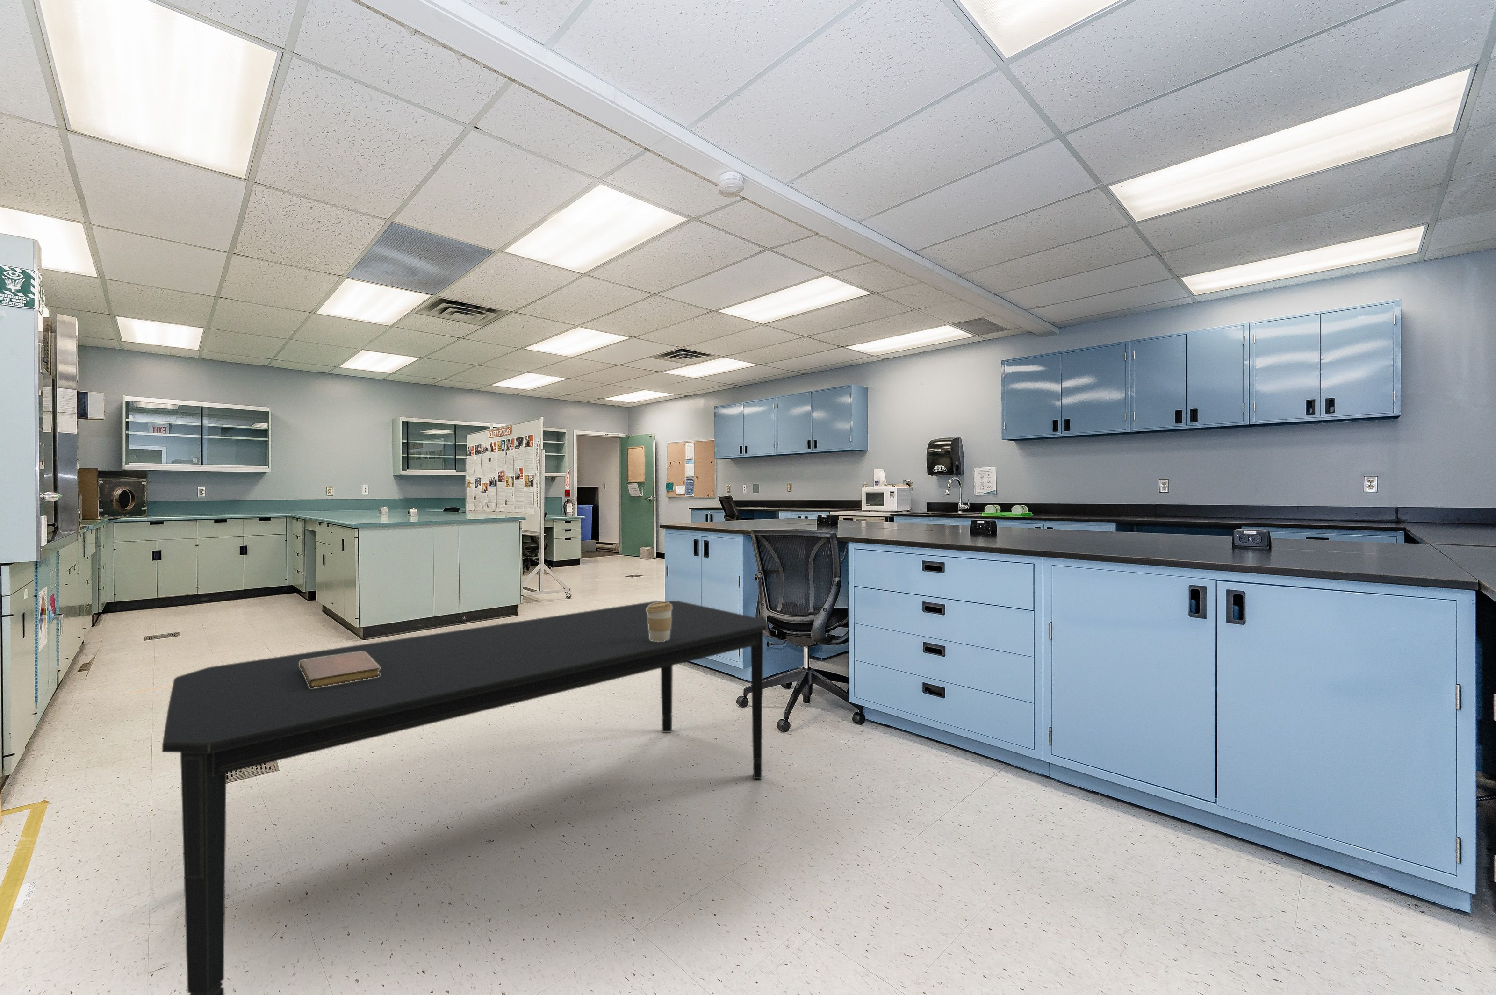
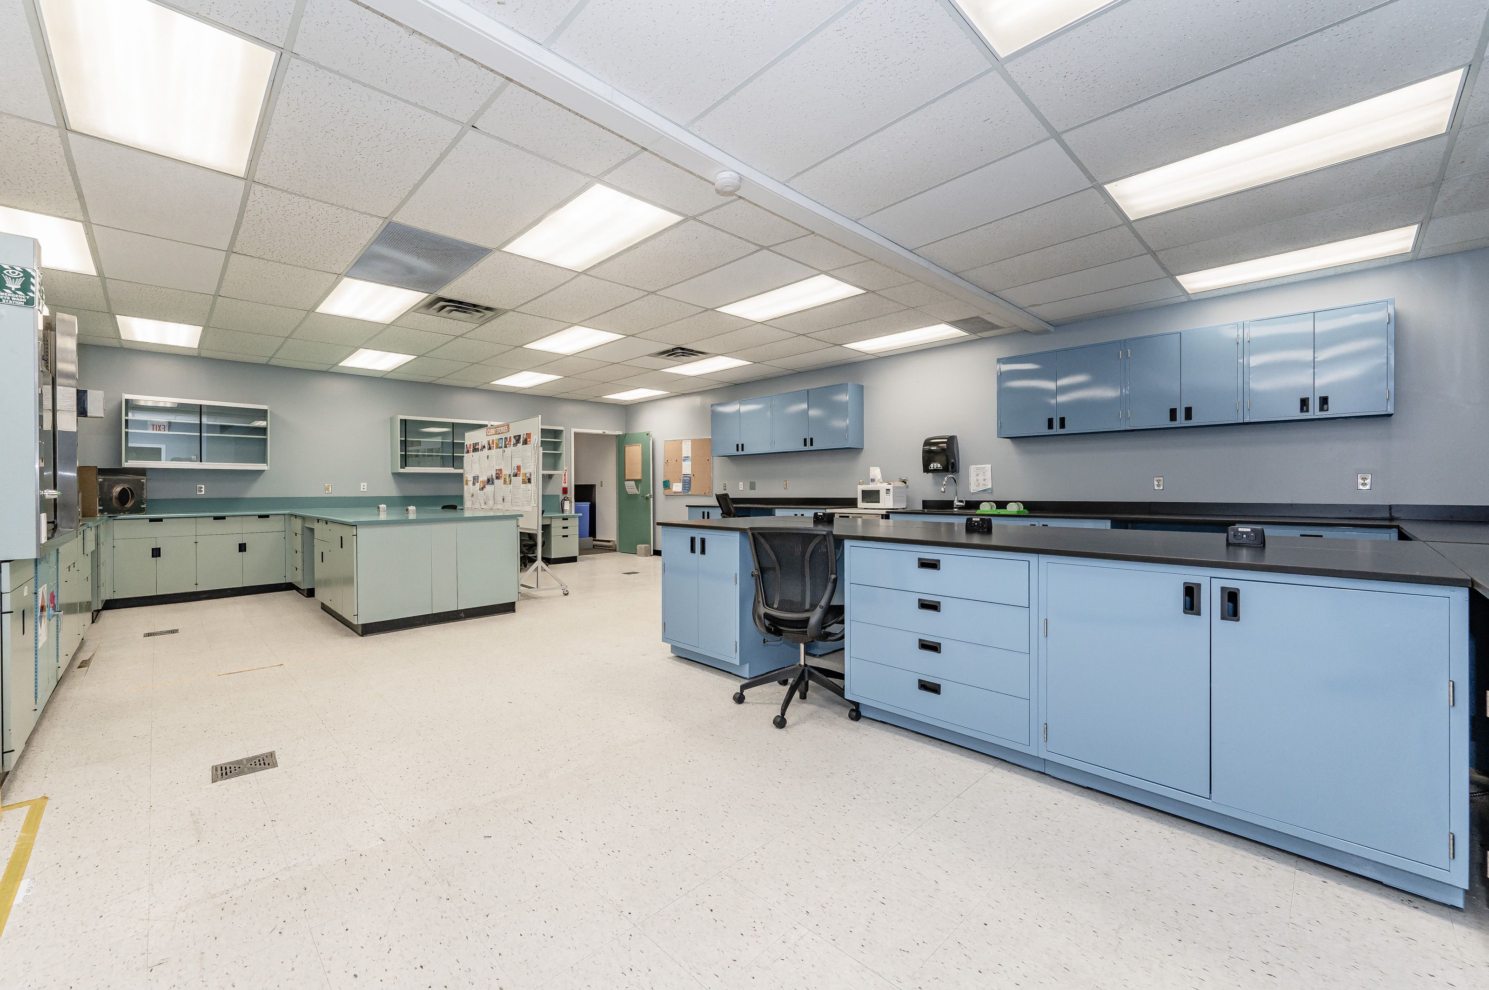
- notebook [300,652,380,687]
- coffee cup [646,602,672,641]
- dining table [161,600,767,995]
